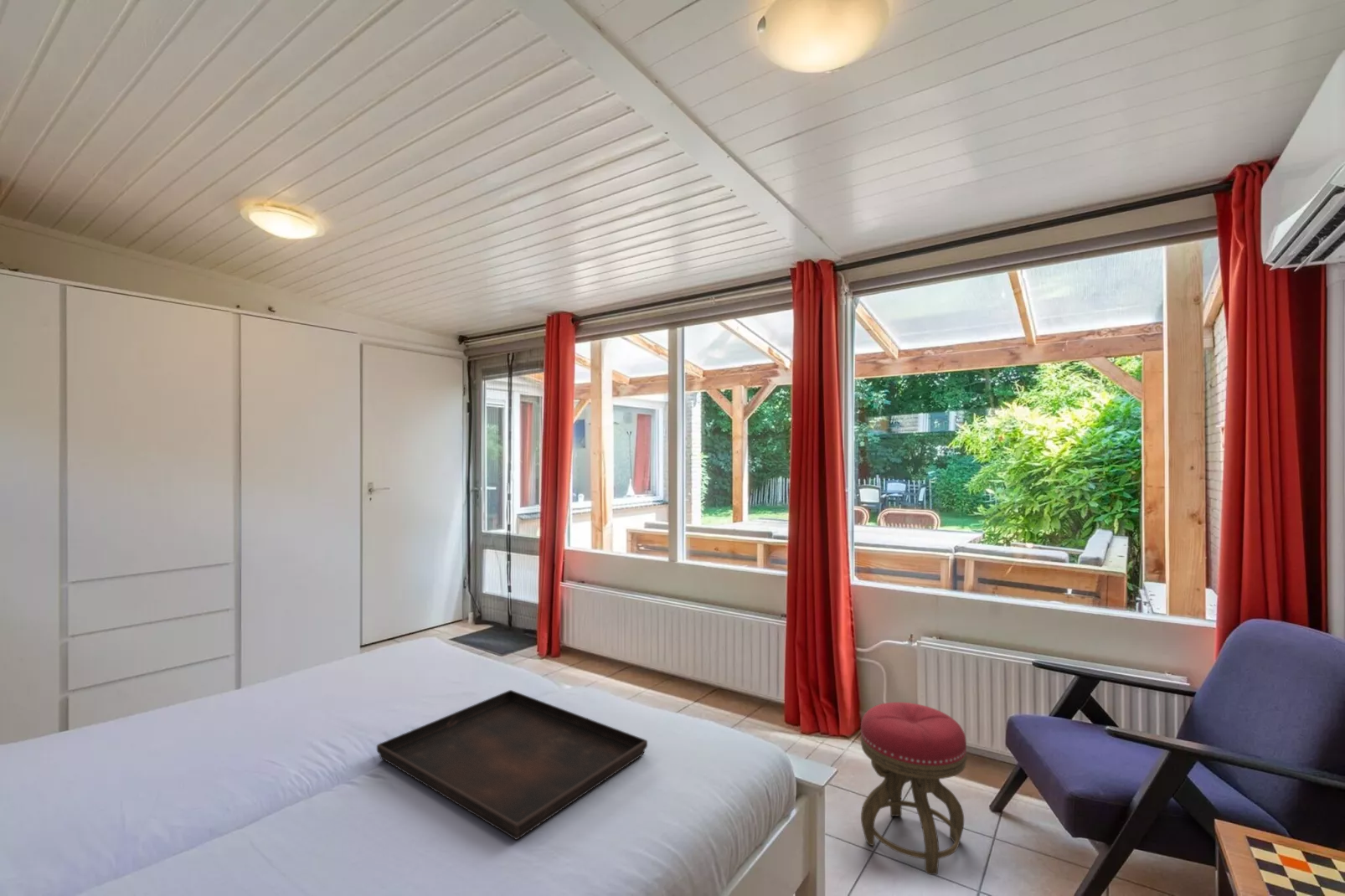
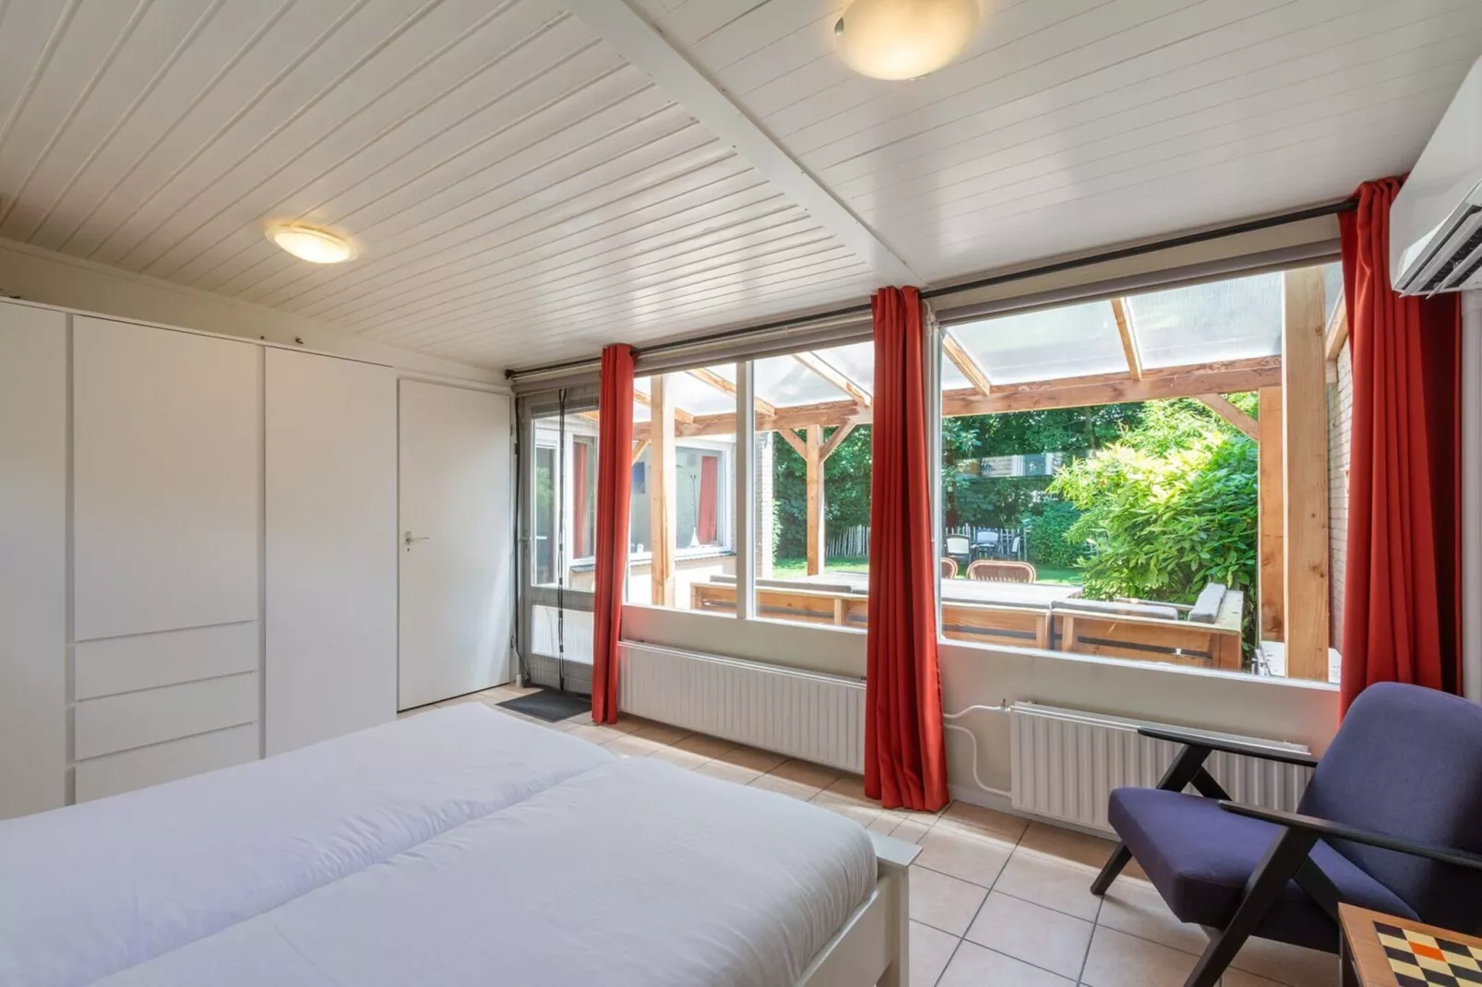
- stool [859,701,968,875]
- serving tray [376,689,648,841]
